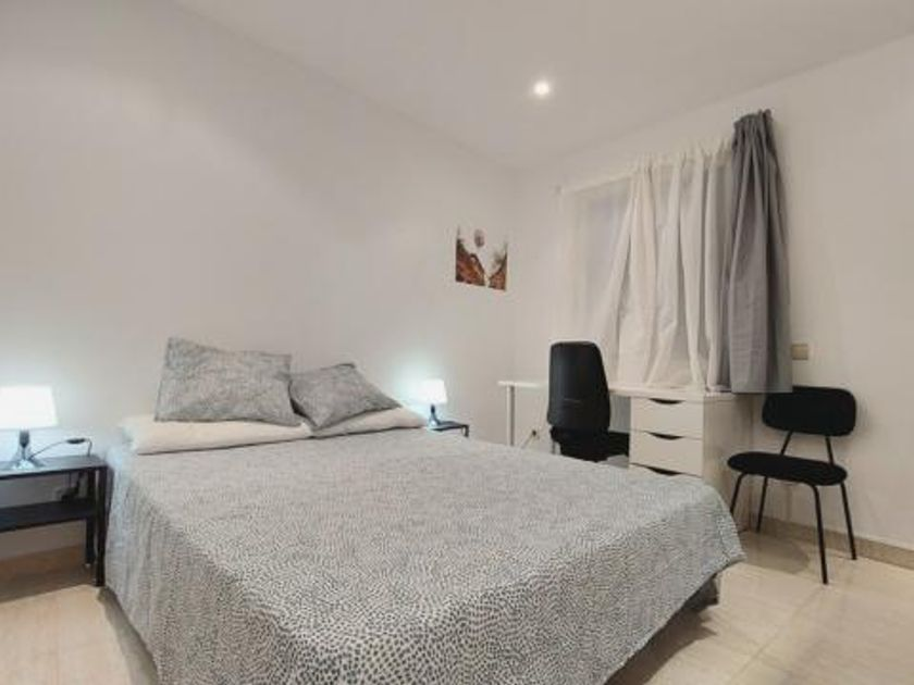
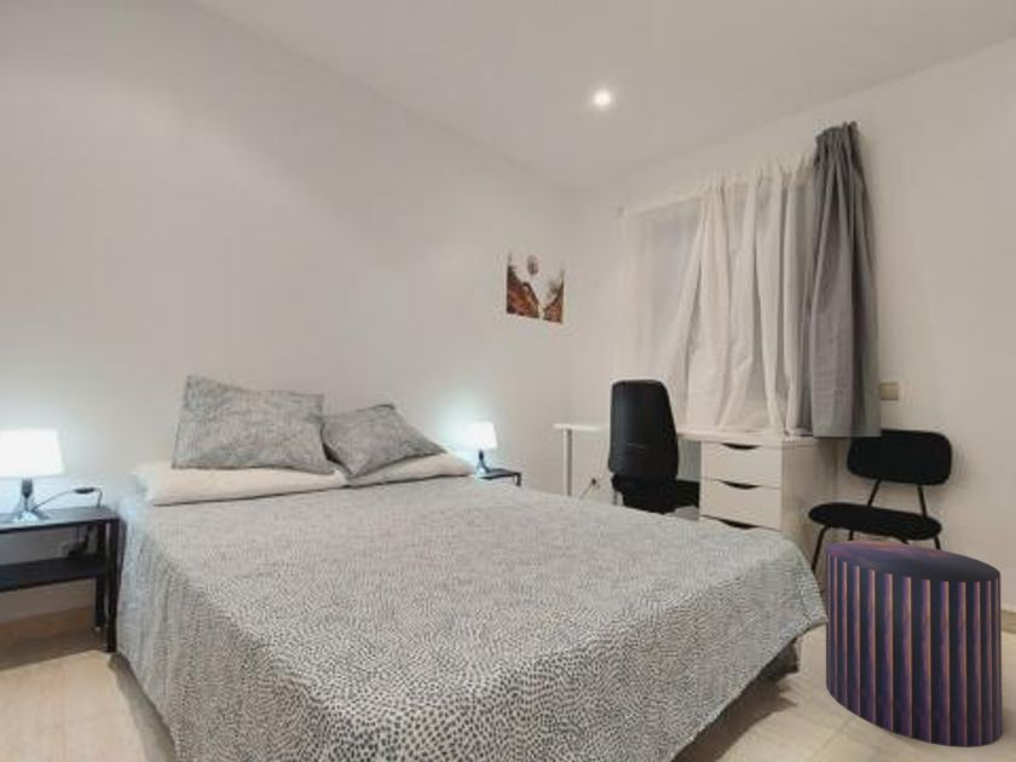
+ stool [825,539,1004,749]
